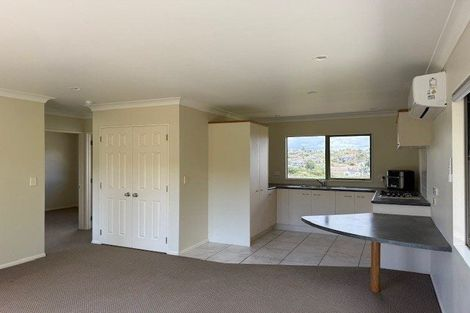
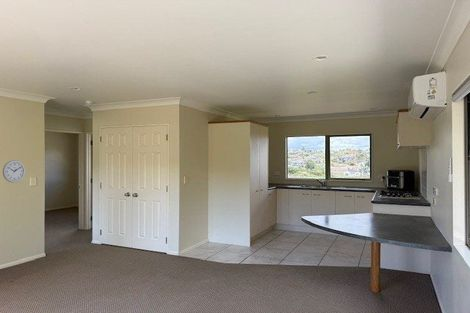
+ wall clock [2,159,26,184]
